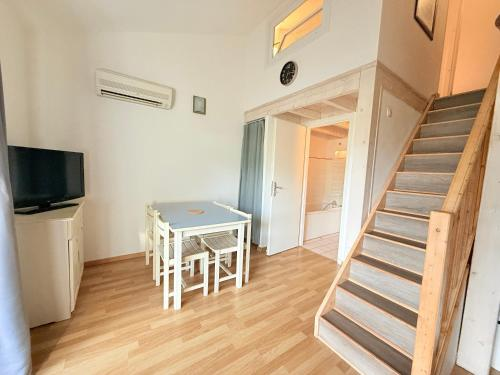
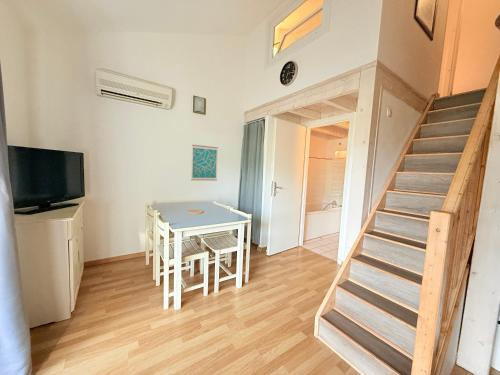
+ wall art [190,144,219,182]
